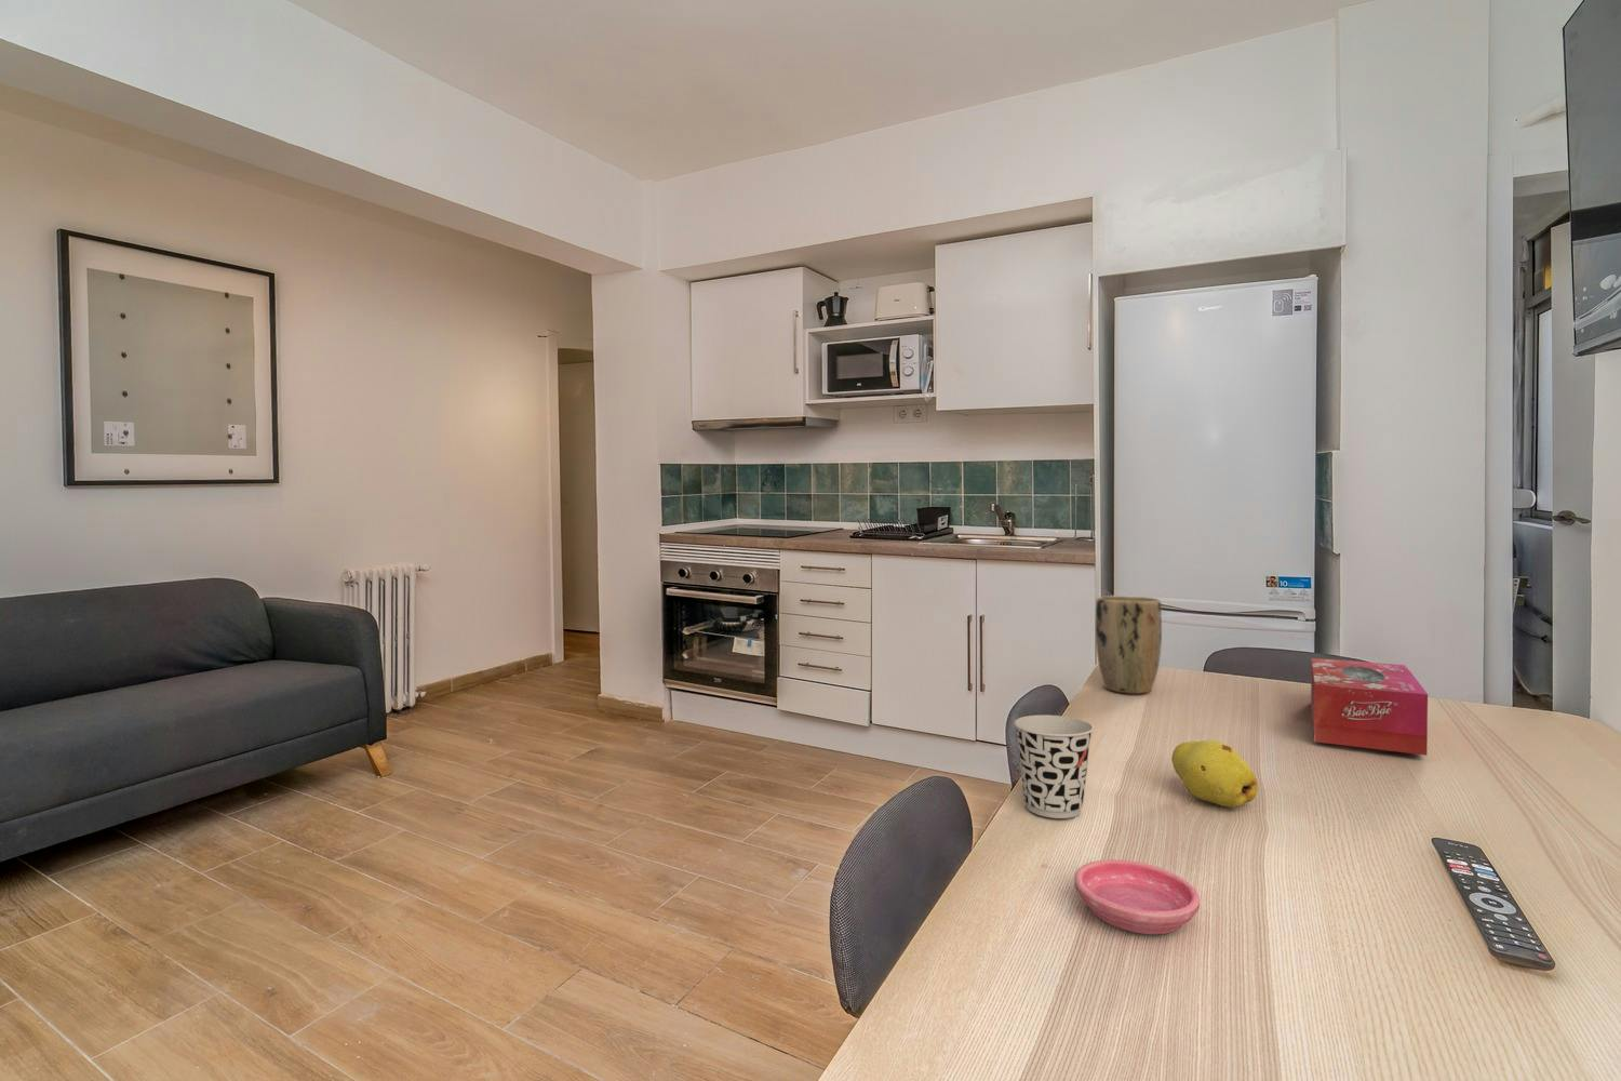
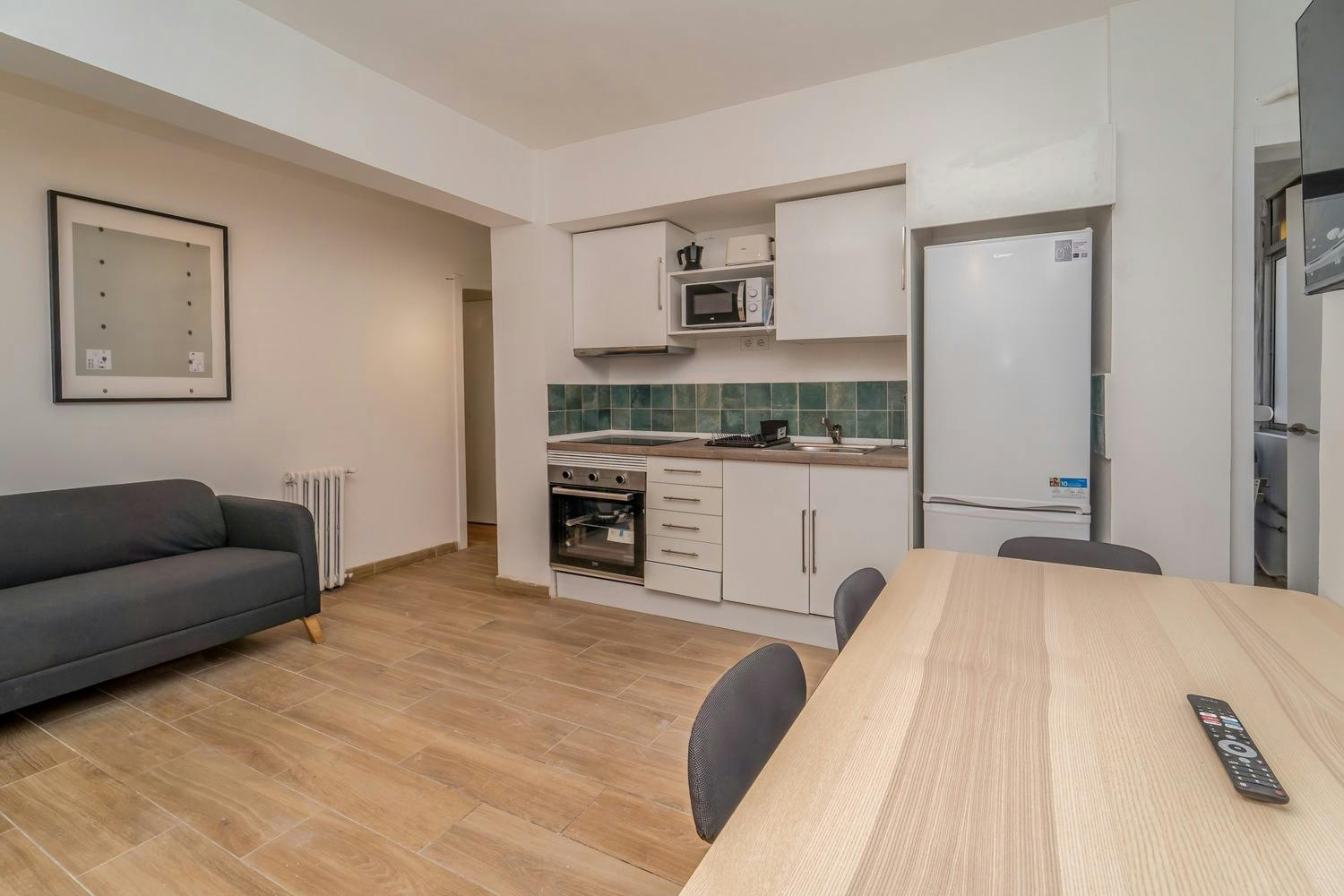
- fruit [1170,740,1259,808]
- saucer [1073,858,1200,935]
- plant pot [1095,595,1163,695]
- cup [1013,713,1095,819]
- tissue box [1310,658,1429,756]
